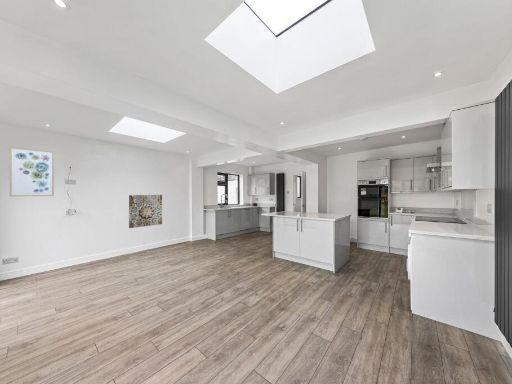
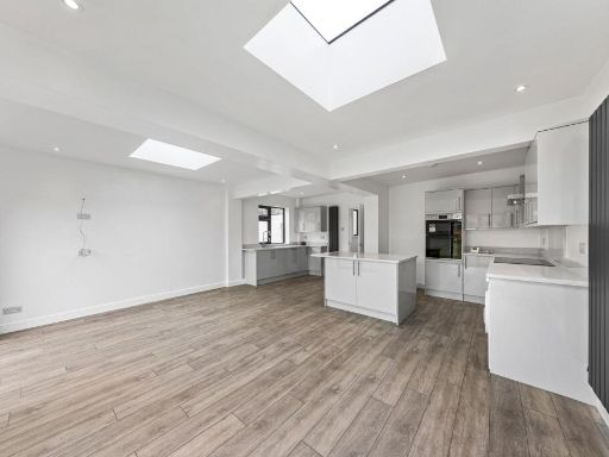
- wall art [9,146,55,197]
- wall art [128,194,163,229]
